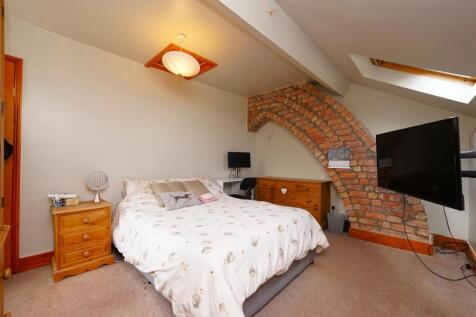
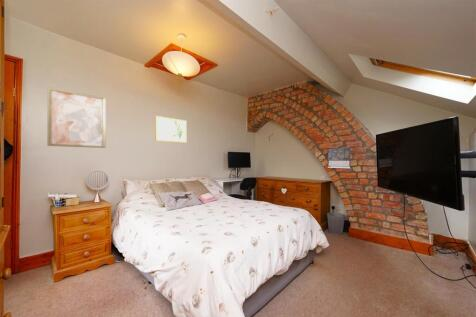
+ wall art [154,115,187,144]
+ wall art [46,86,107,149]
